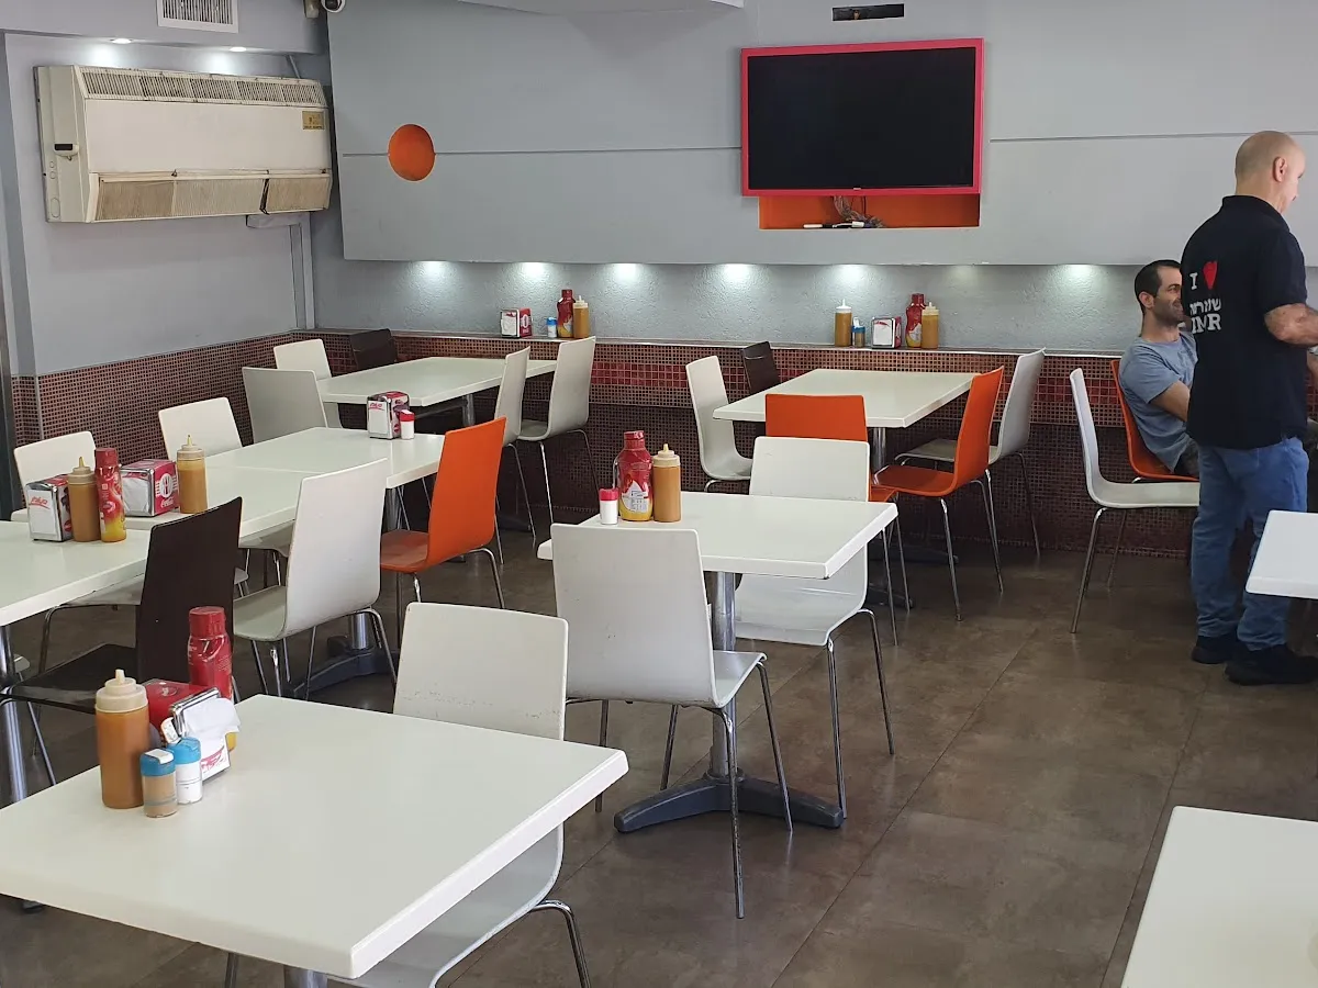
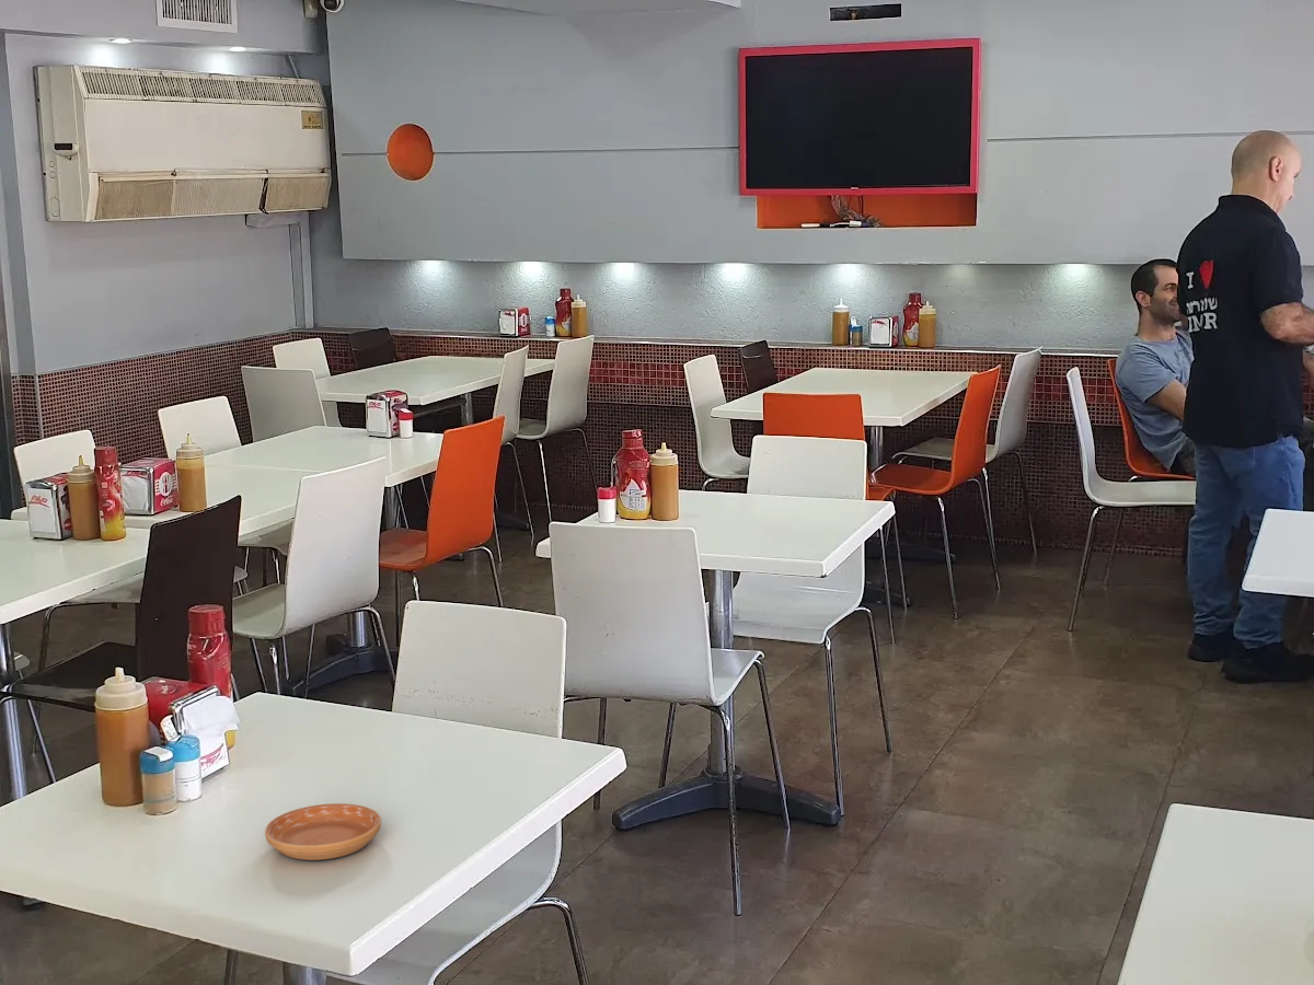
+ saucer [264,802,382,861]
